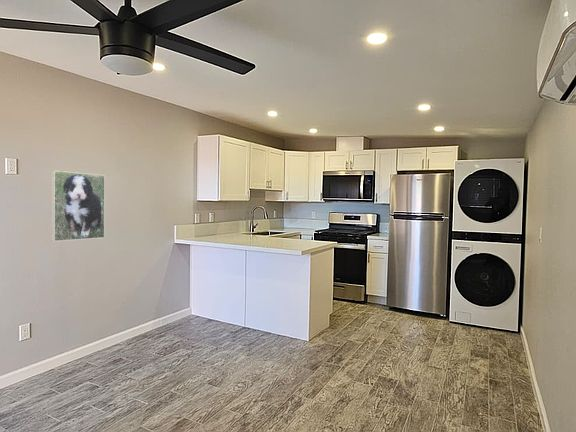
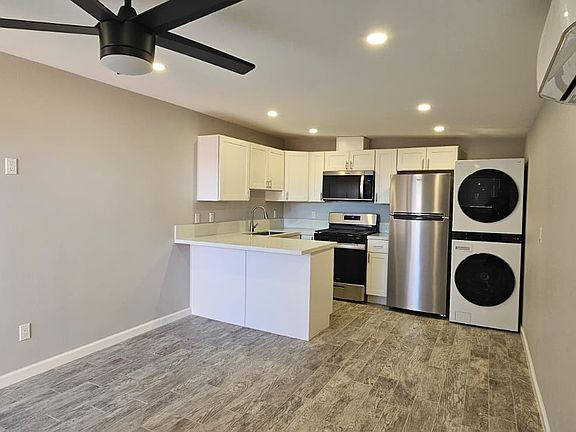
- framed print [51,170,106,242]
